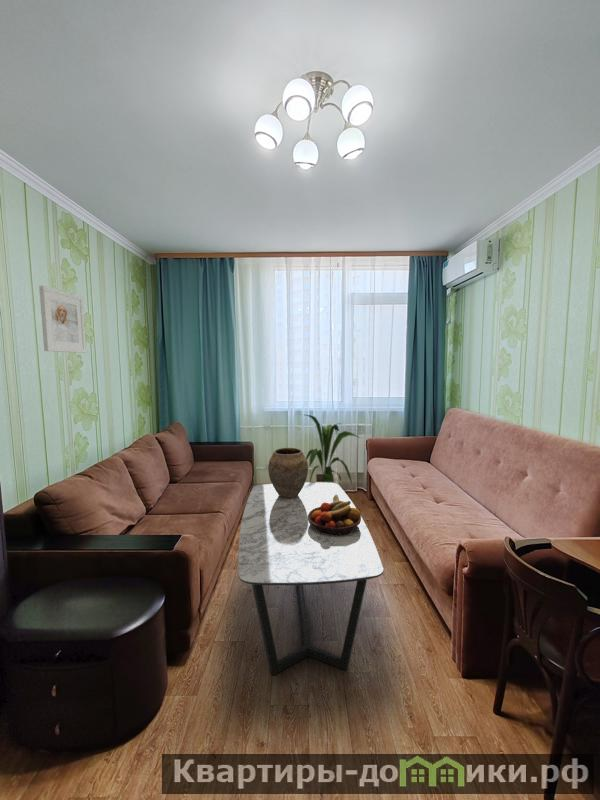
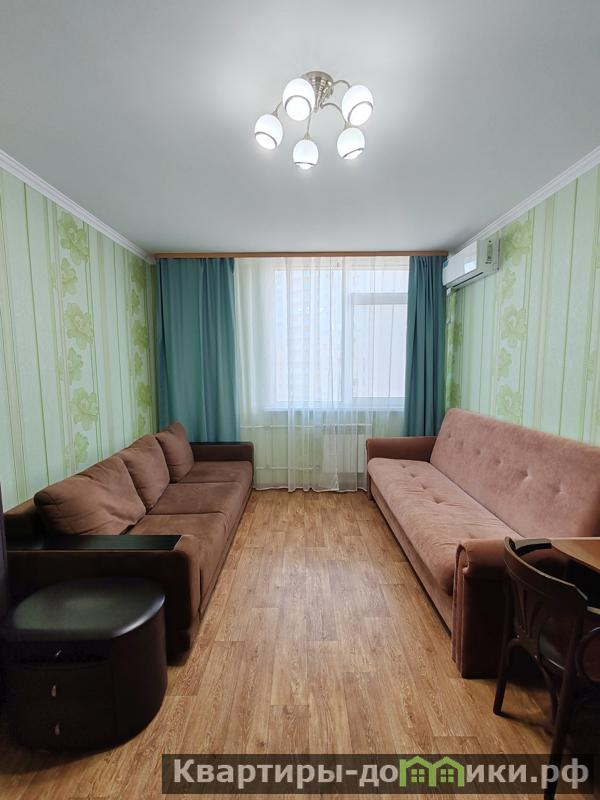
- fruit bowl [308,494,362,537]
- coffee table [238,482,384,676]
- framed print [38,285,87,354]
- house plant [305,414,361,485]
- vase [267,447,309,498]
